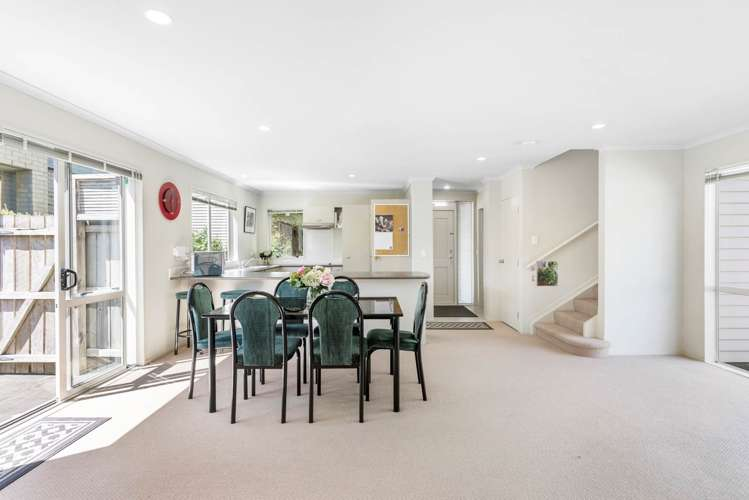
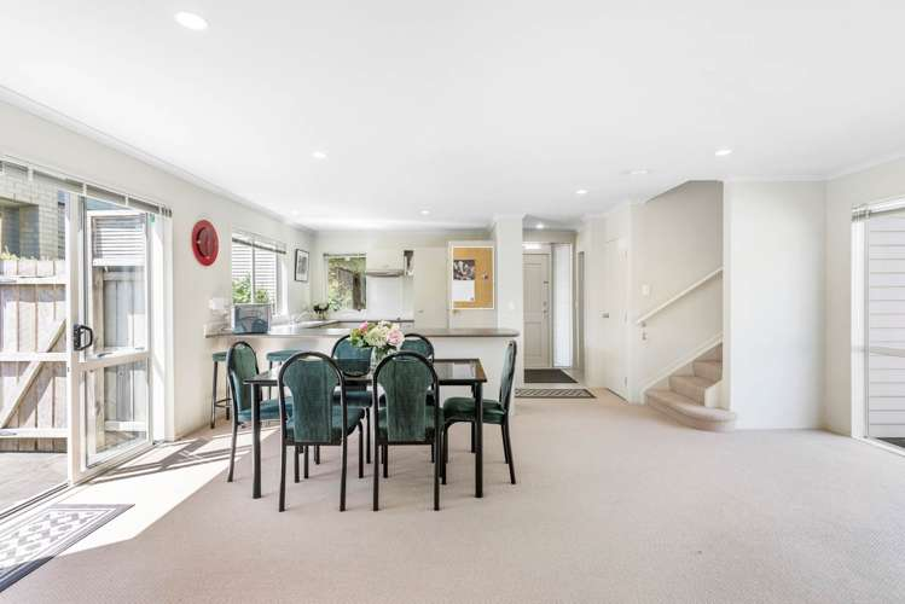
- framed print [535,260,559,287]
